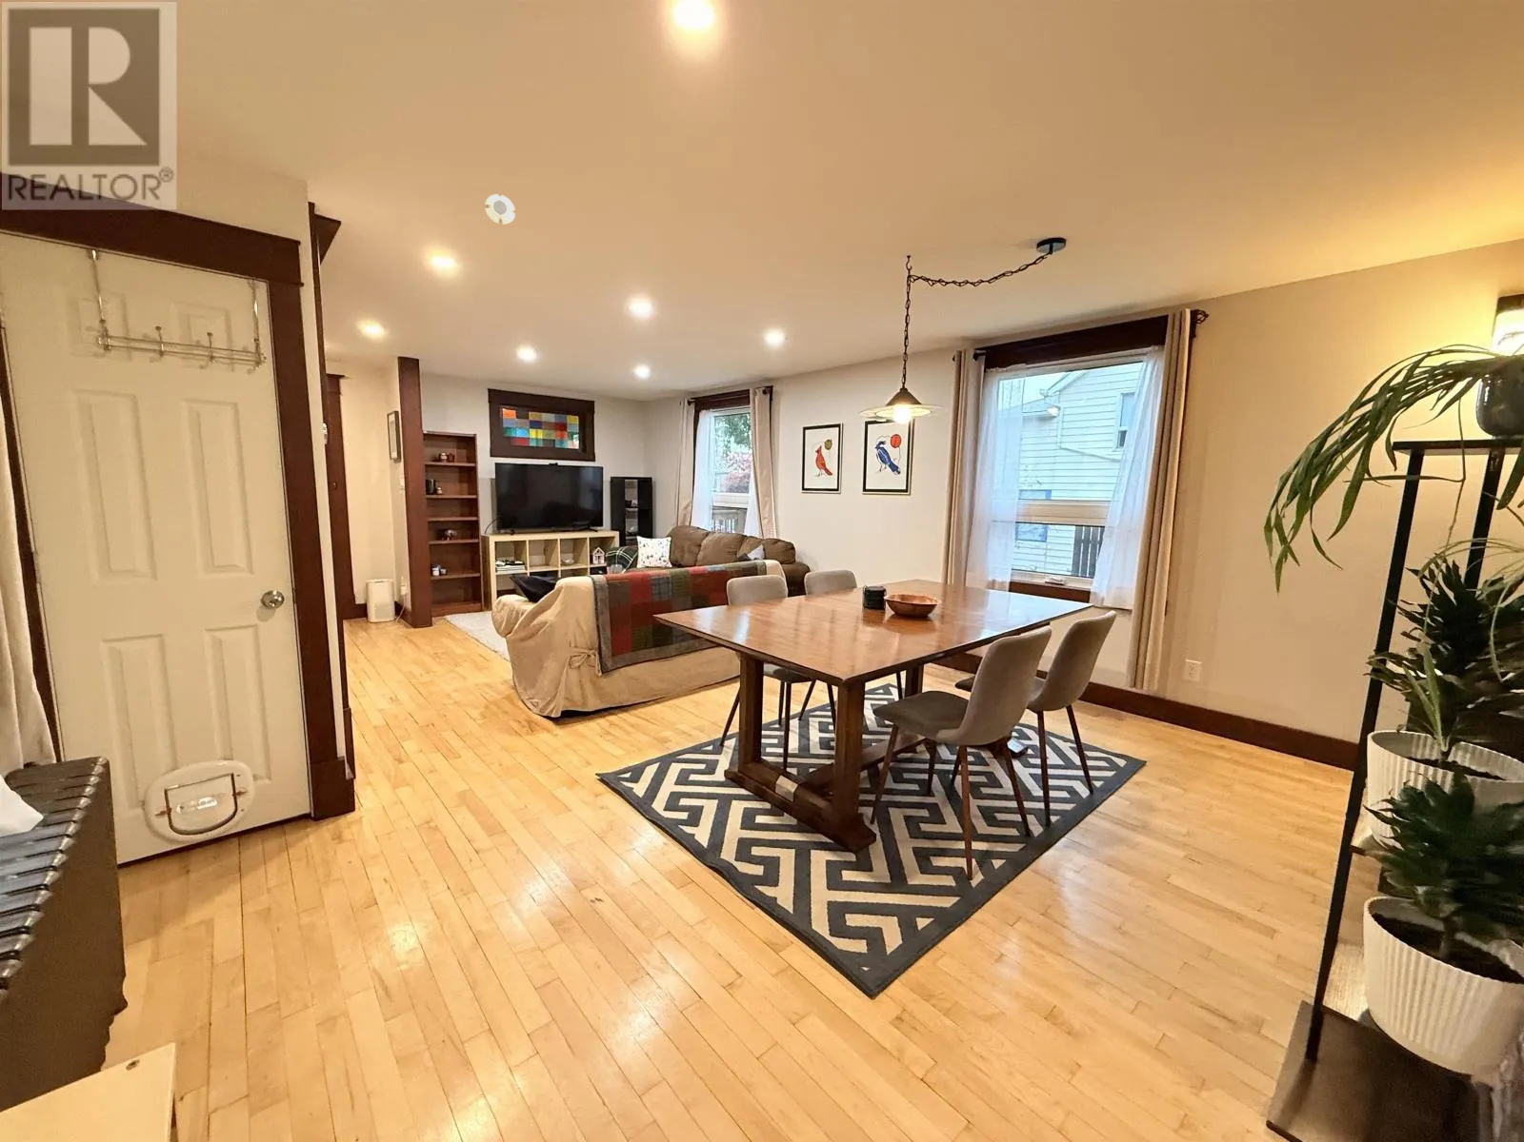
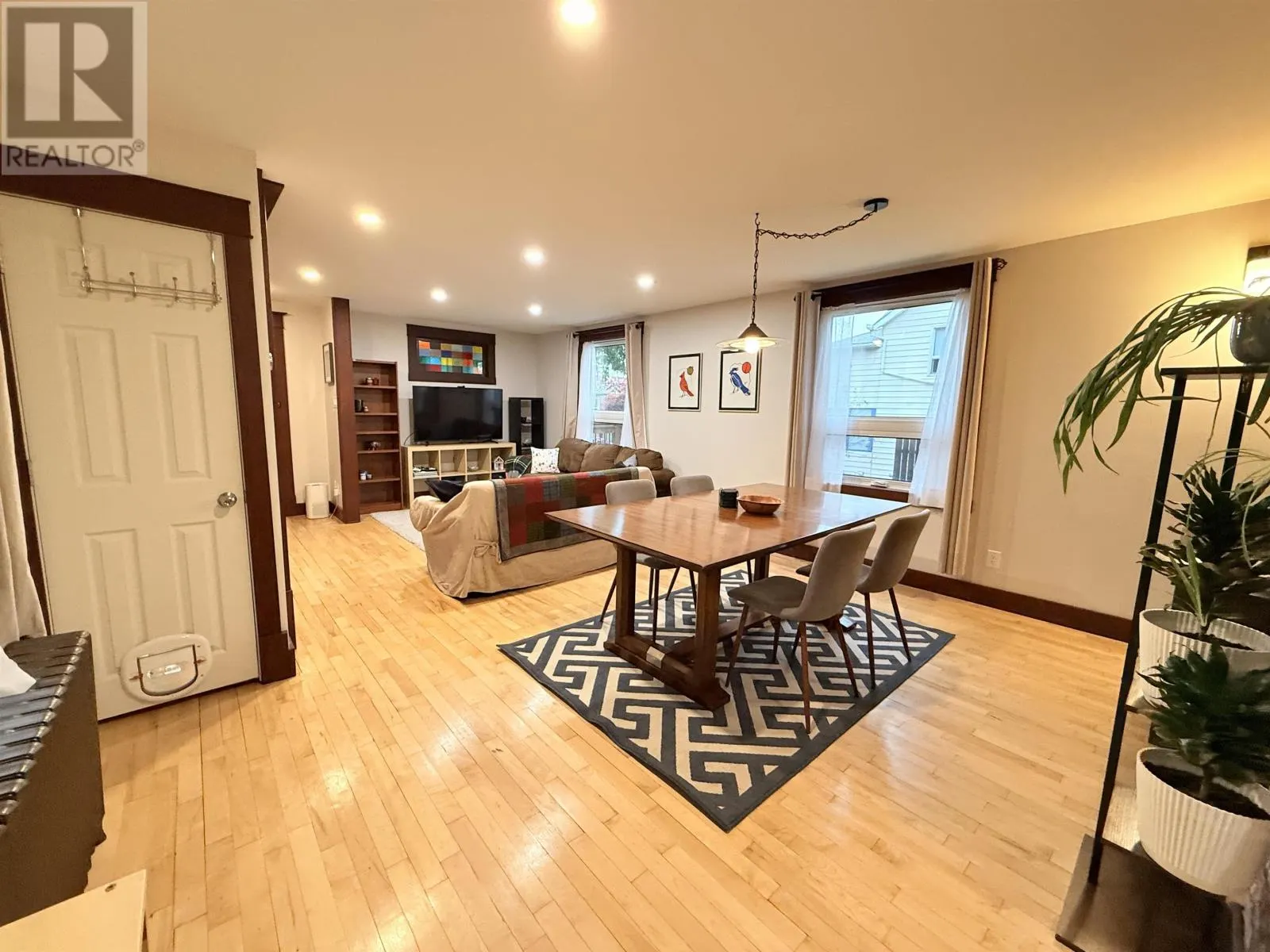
- smoke detector [484,193,516,226]
